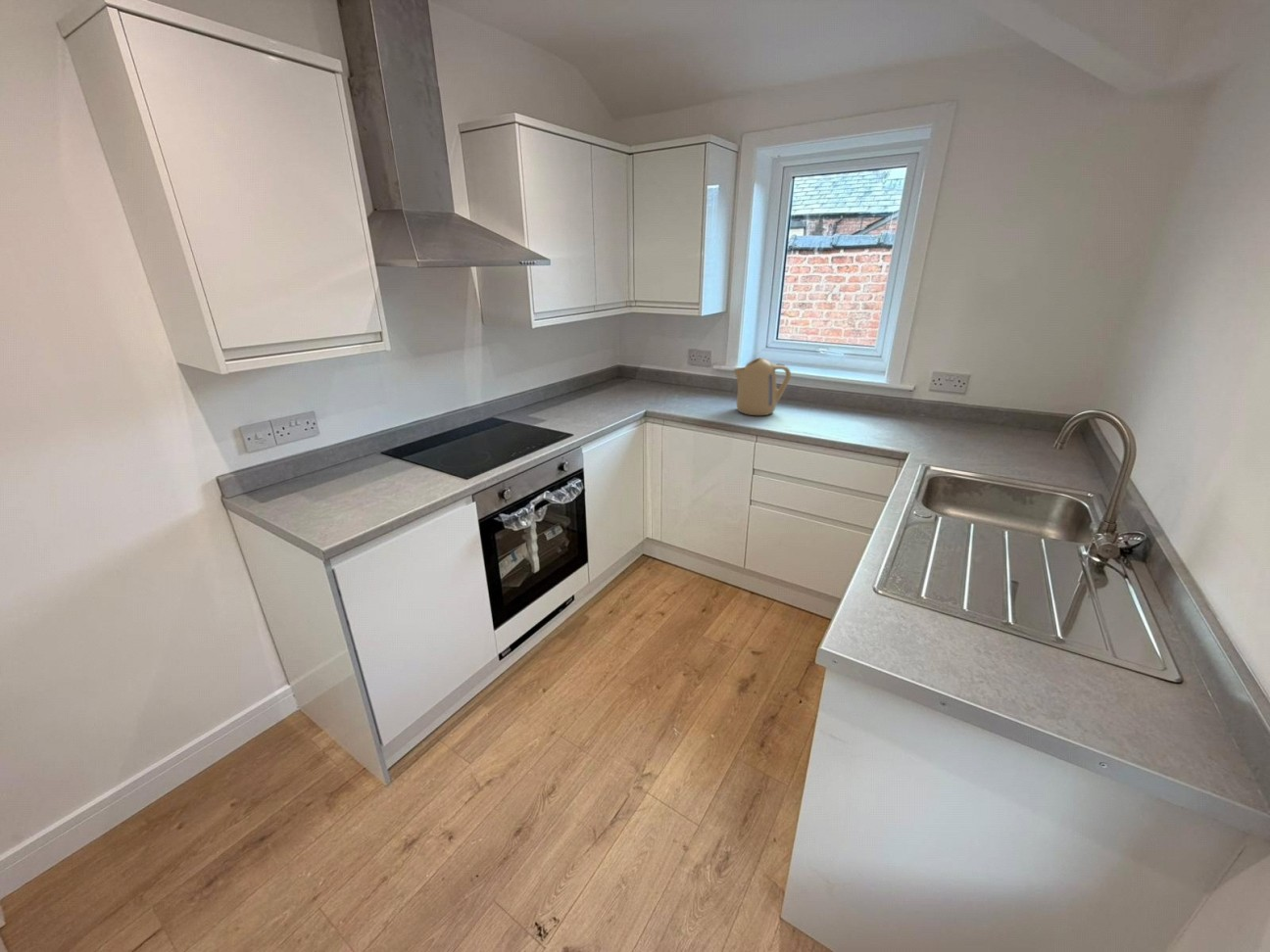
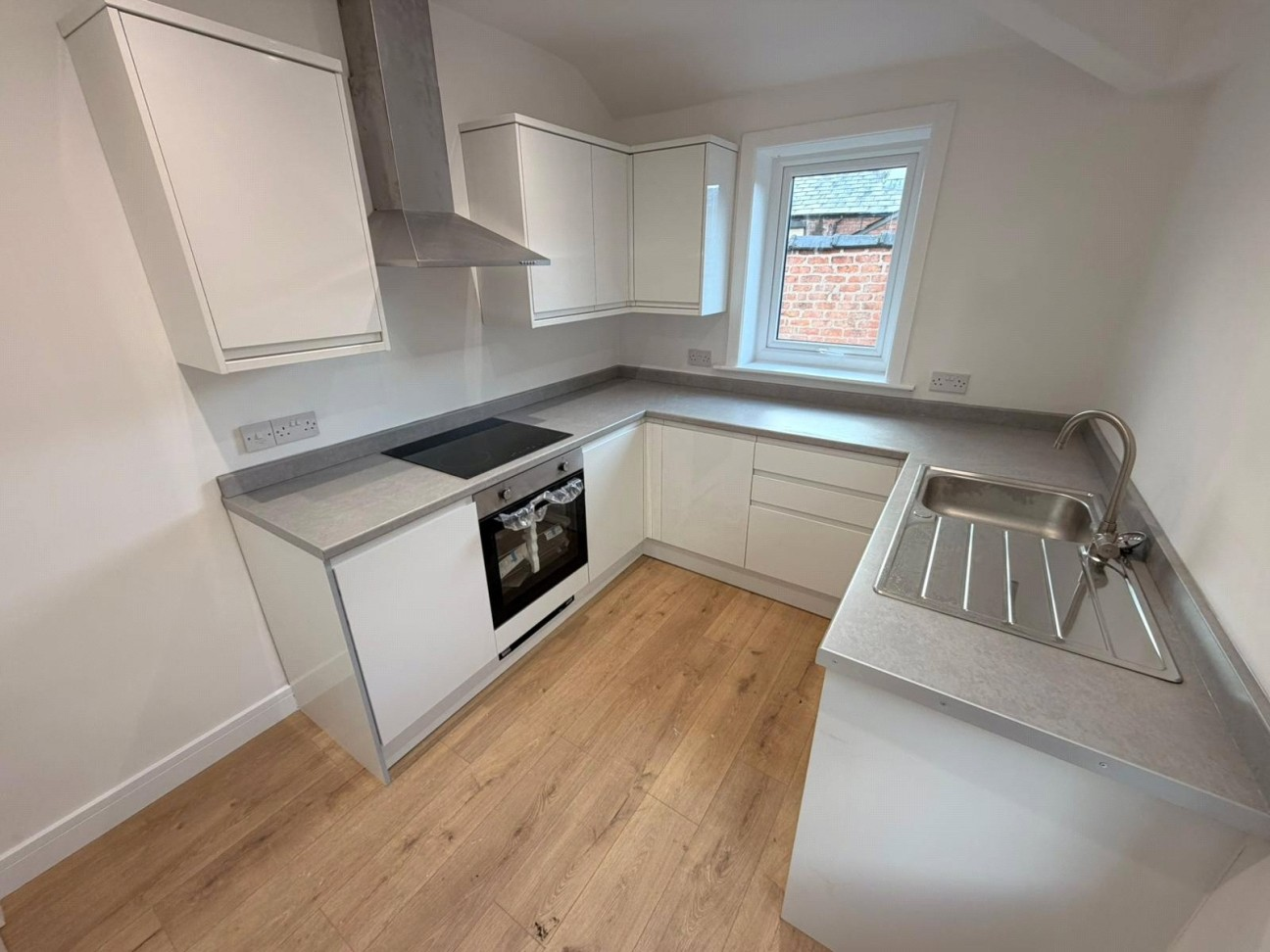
- kettle [732,357,792,416]
